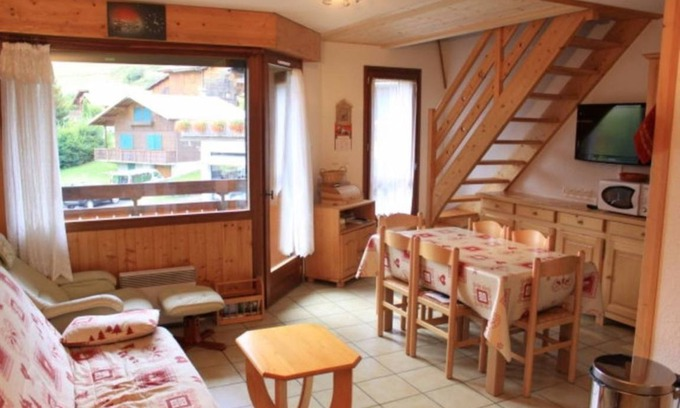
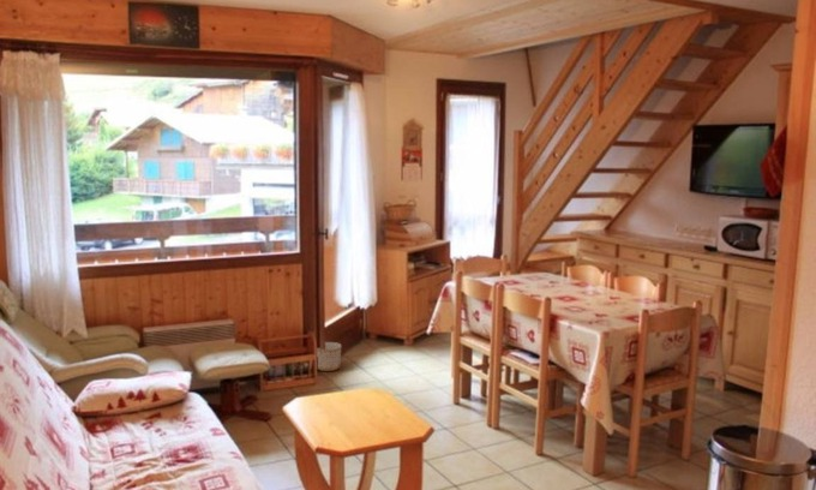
+ planter [316,341,342,372]
